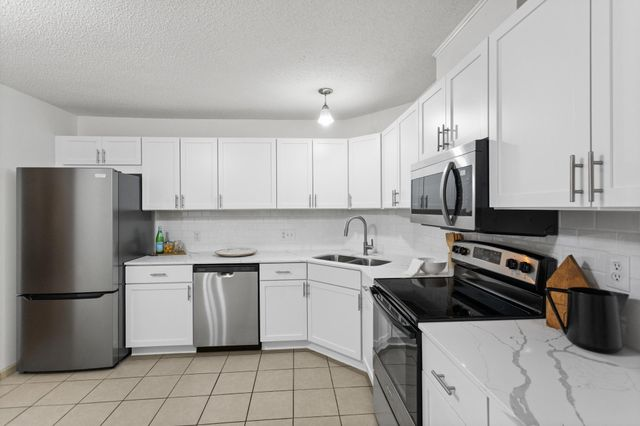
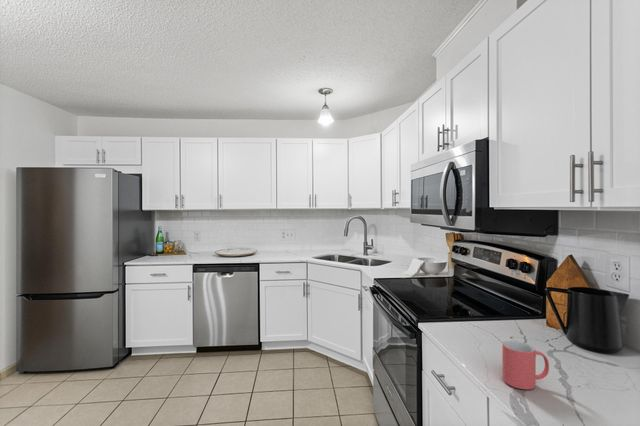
+ mug [501,340,550,391]
